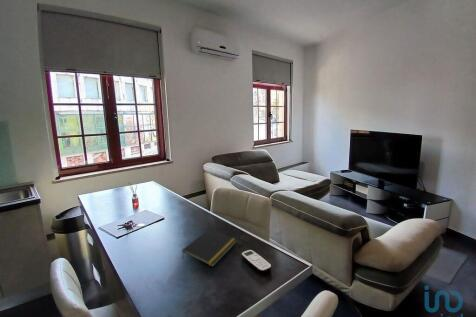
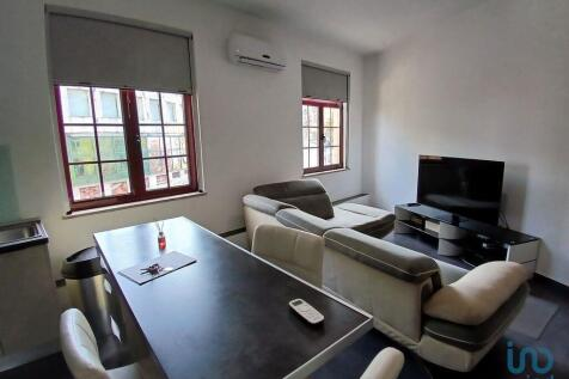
- notepad [181,228,238,268]
